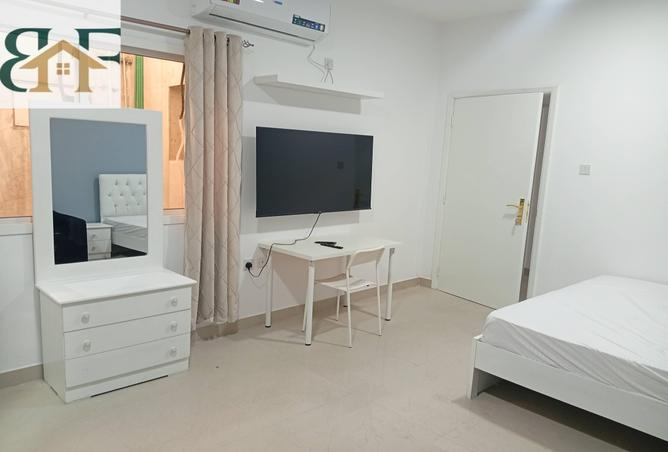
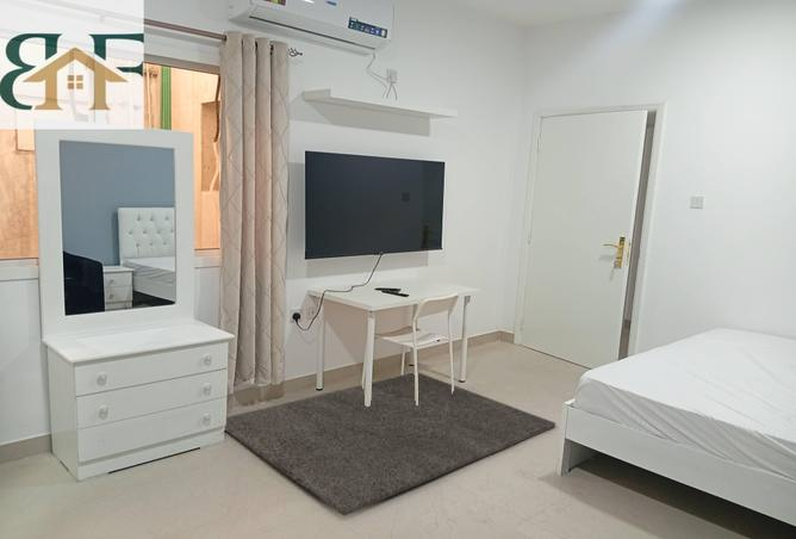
+ rug [224,371,556,516]
